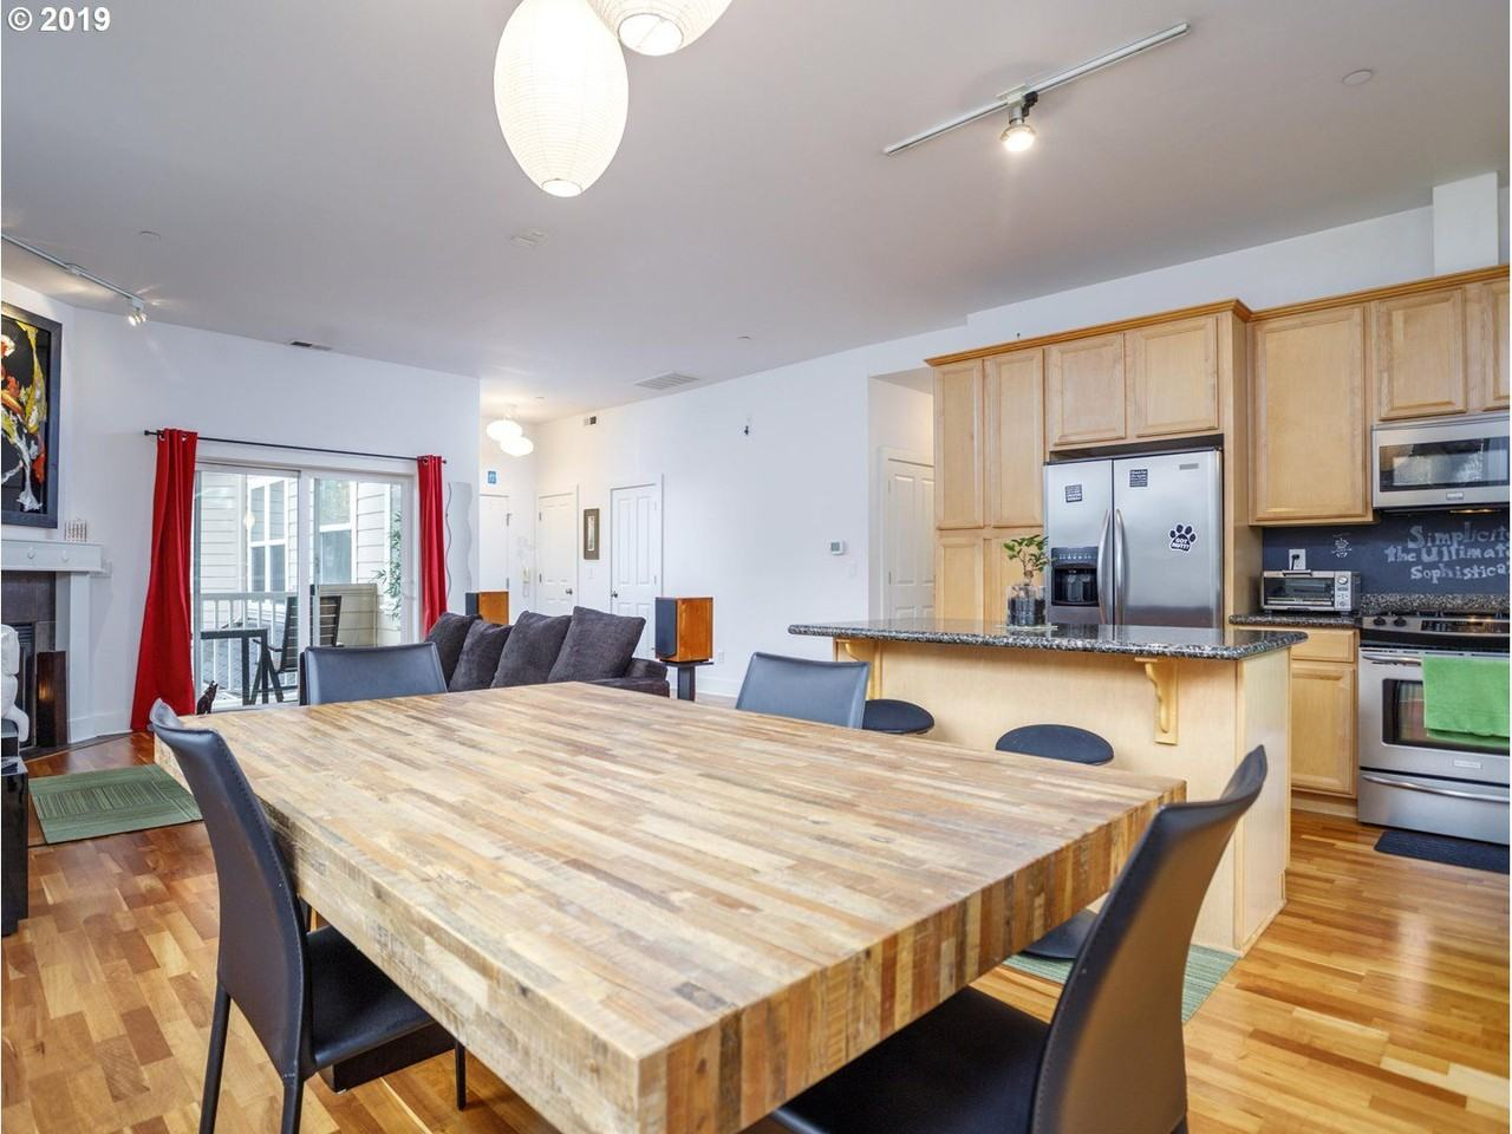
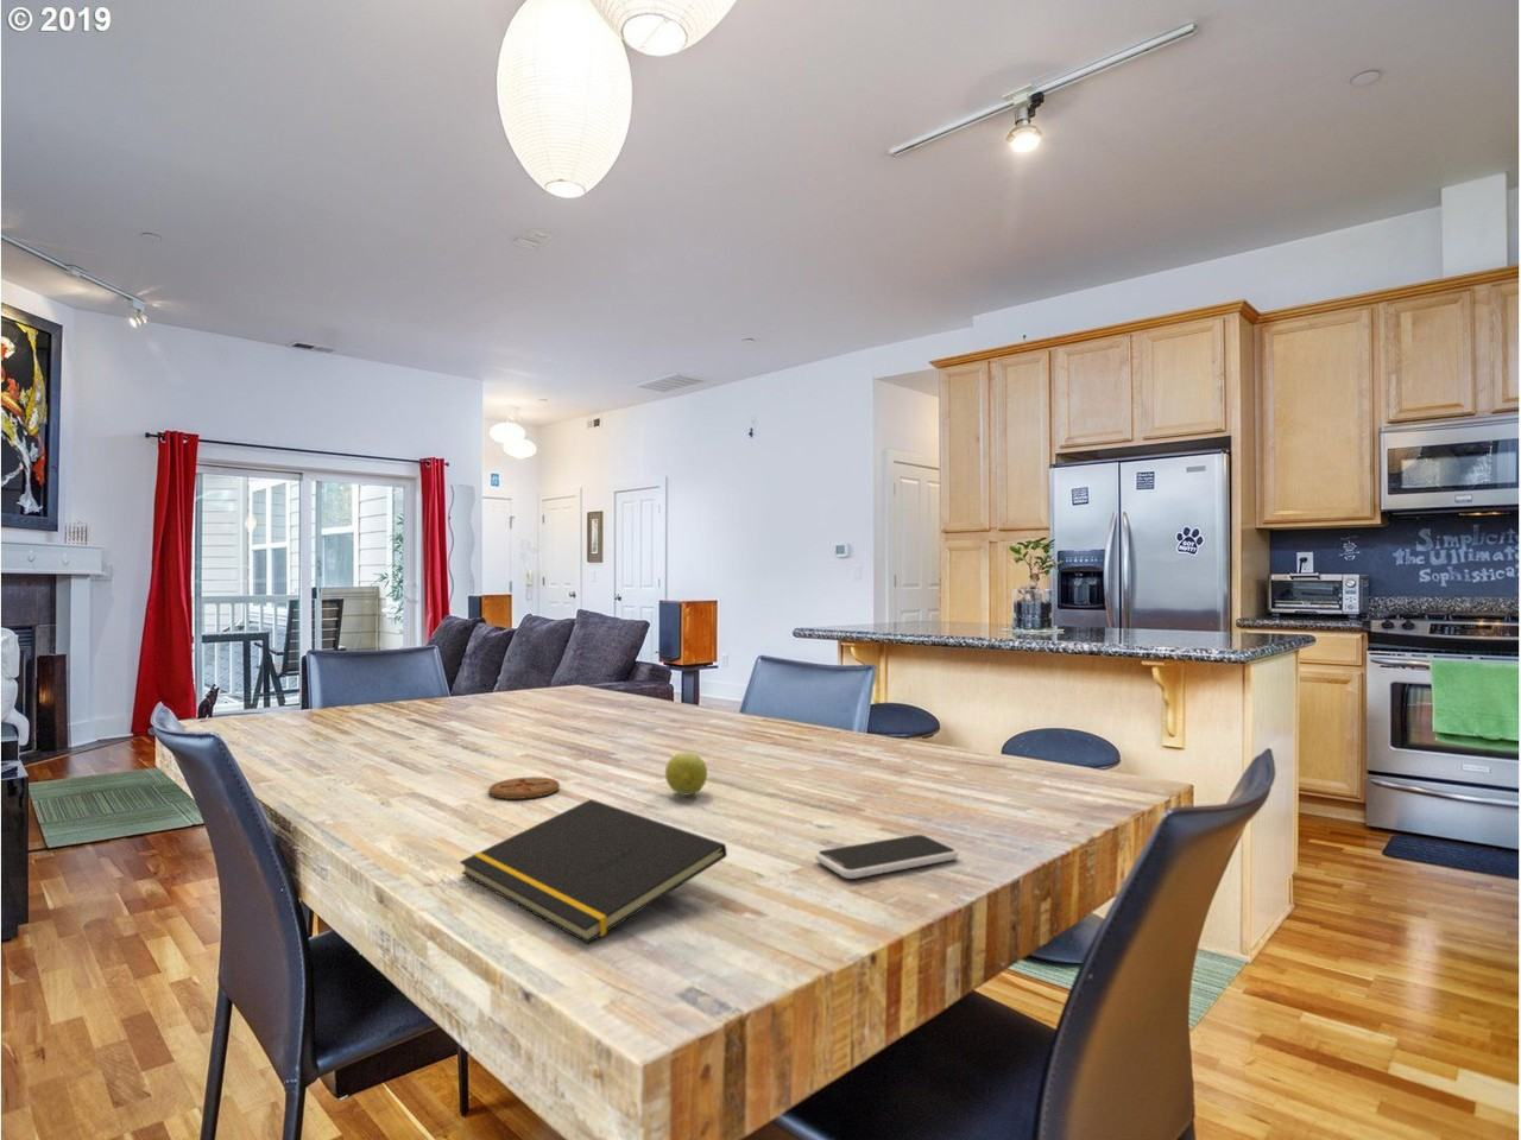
+ fruit [665,751,708,796]
+ coaster [487,776,560,800]
+ smartphone [814,833,961,880]
+ notepad [459,798,728,945]
